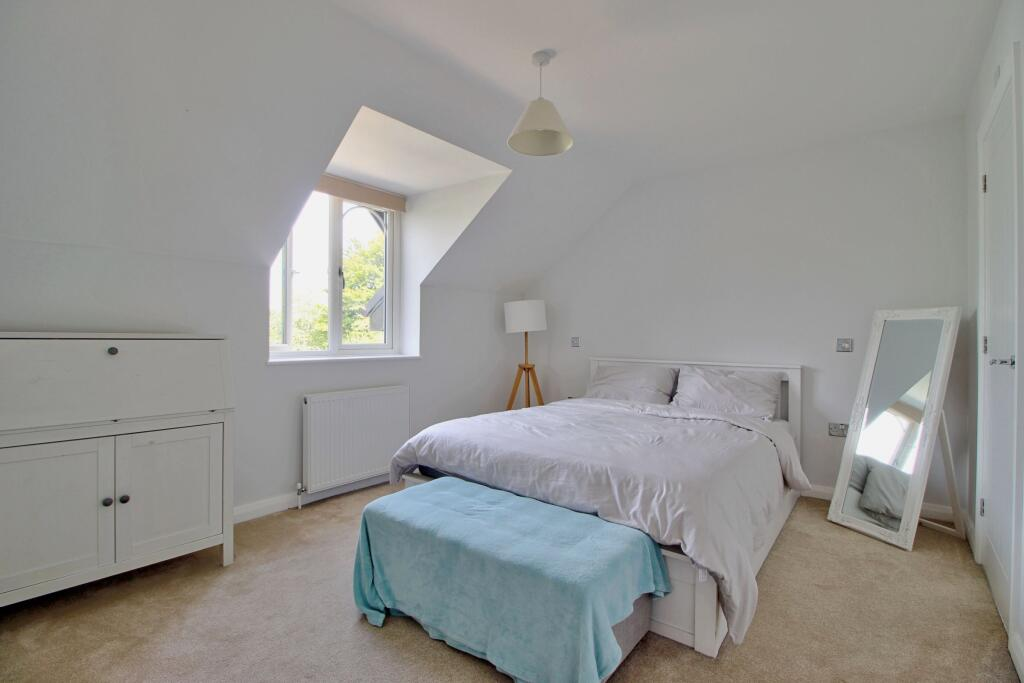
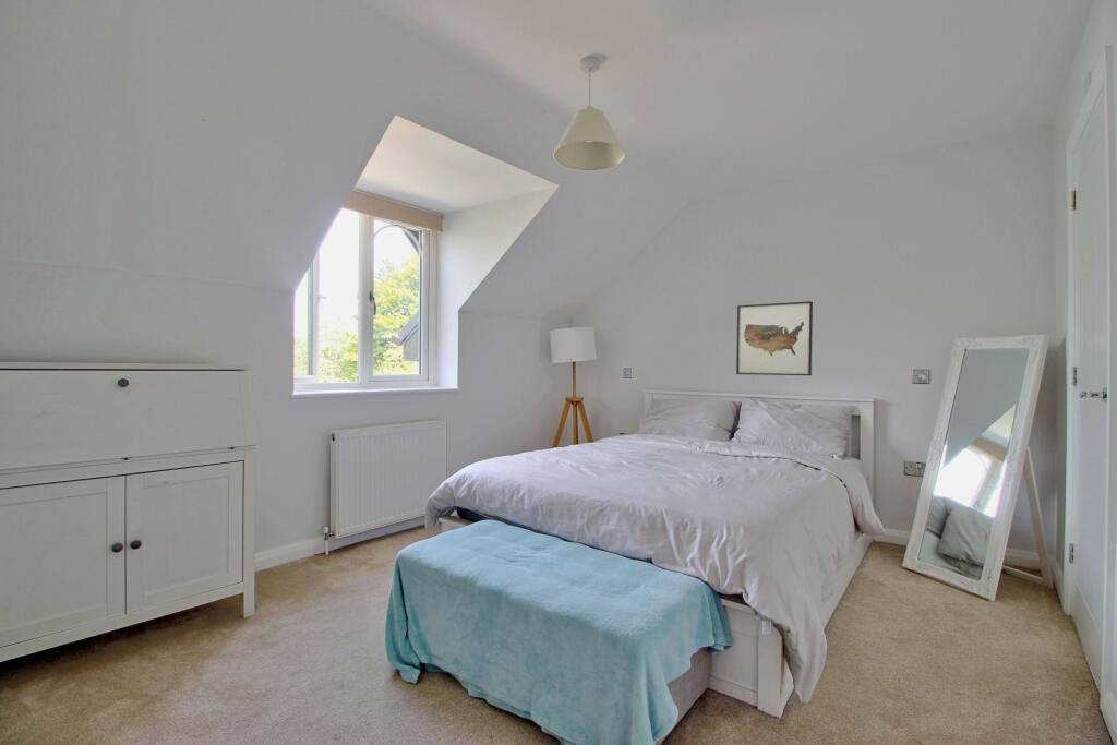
+ wall art [735,300,814,376]
